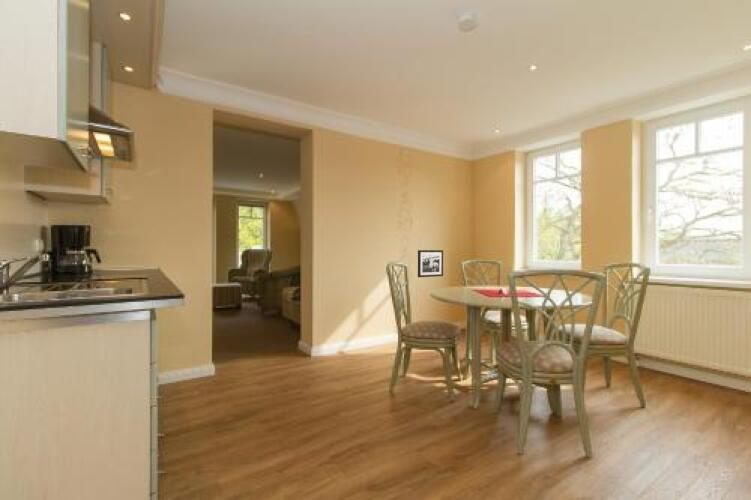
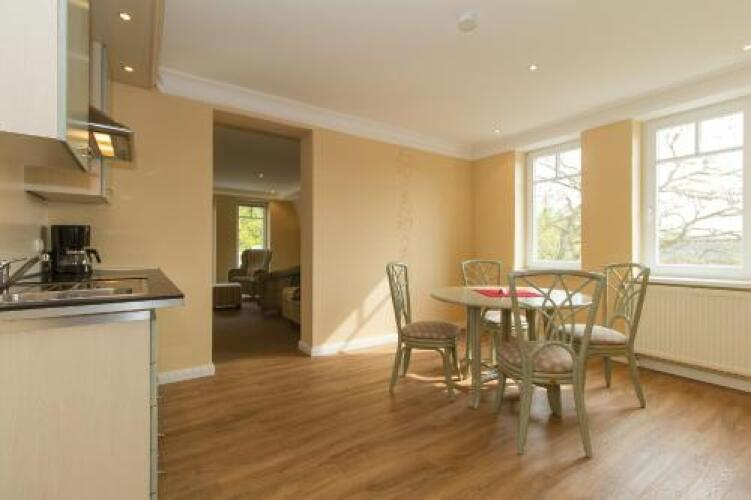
- picture frame [417,249,444,278]
